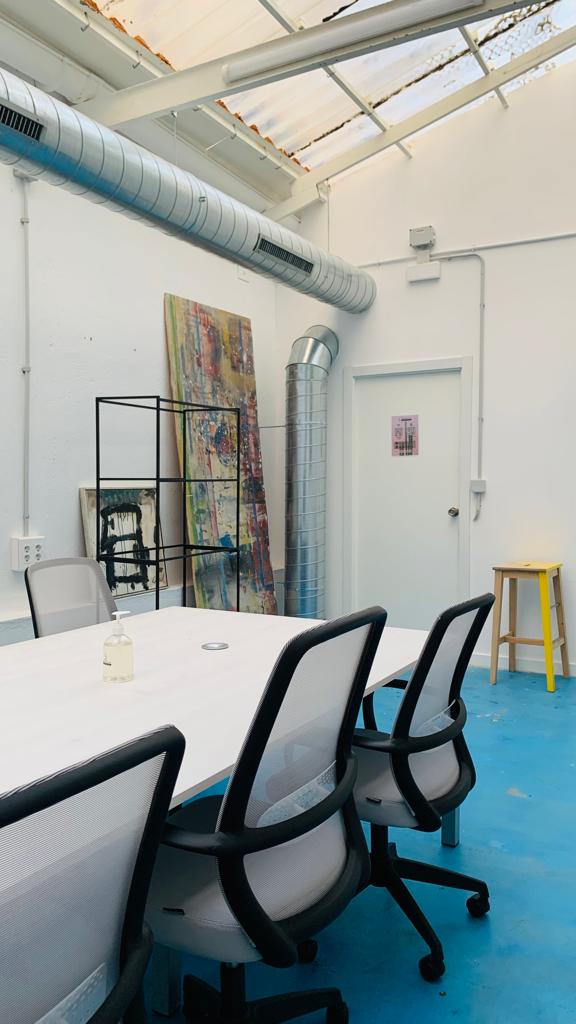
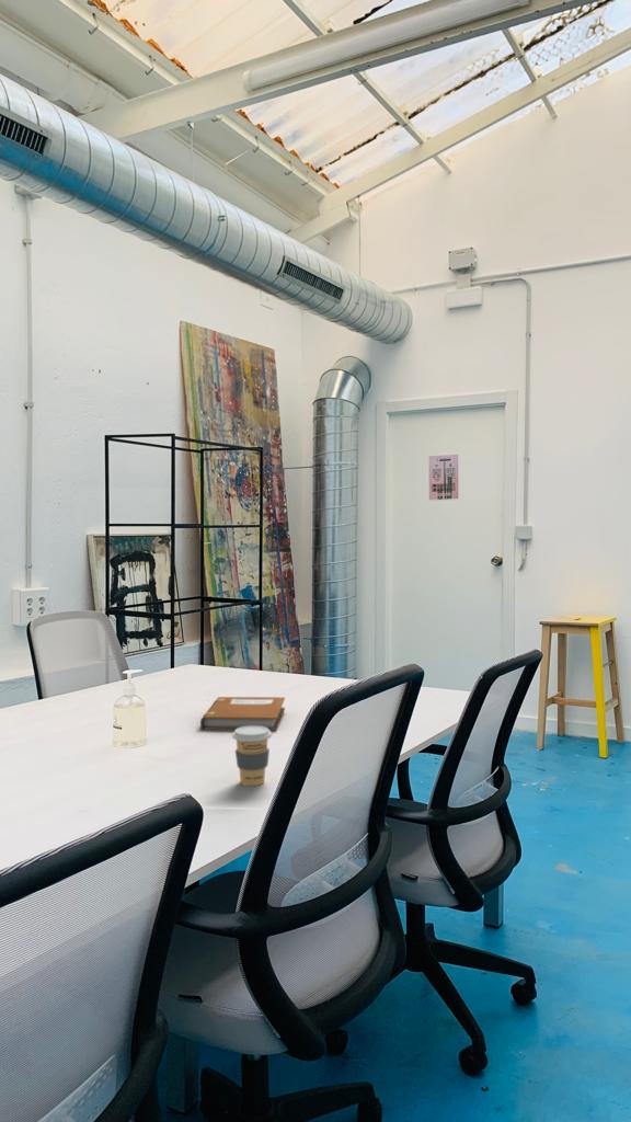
+ notebook [199,696,286,732]
+ coffee cup [231,726,273,787]
